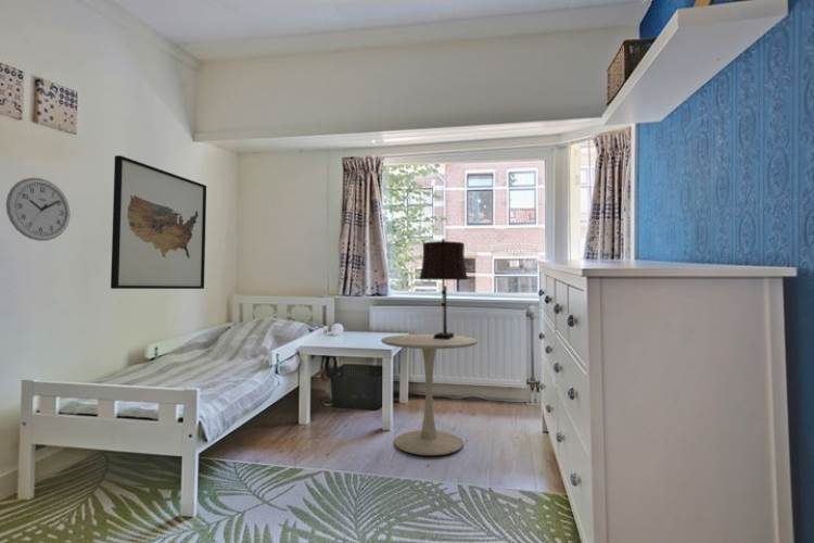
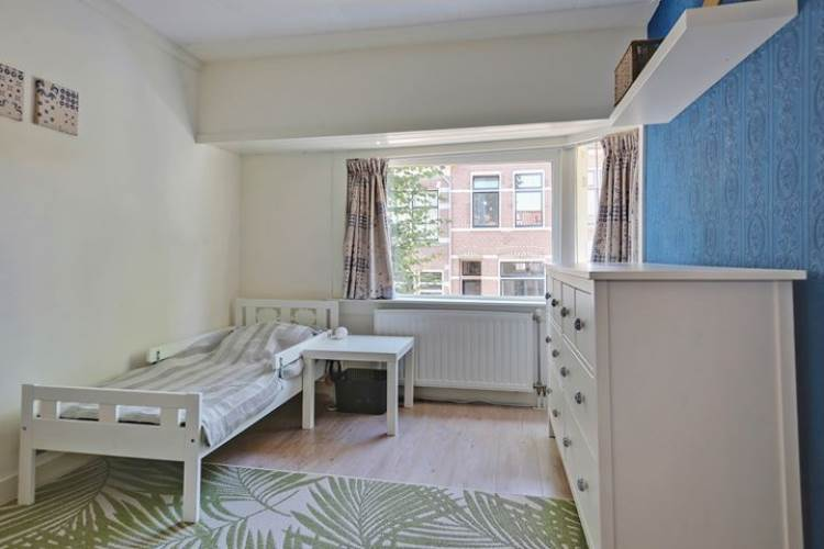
- side table [380,333,479,456]
- wall art [110,154,207,290]
- wall clock [5,177,72,242]
- table lamp [418,238,469,340]
